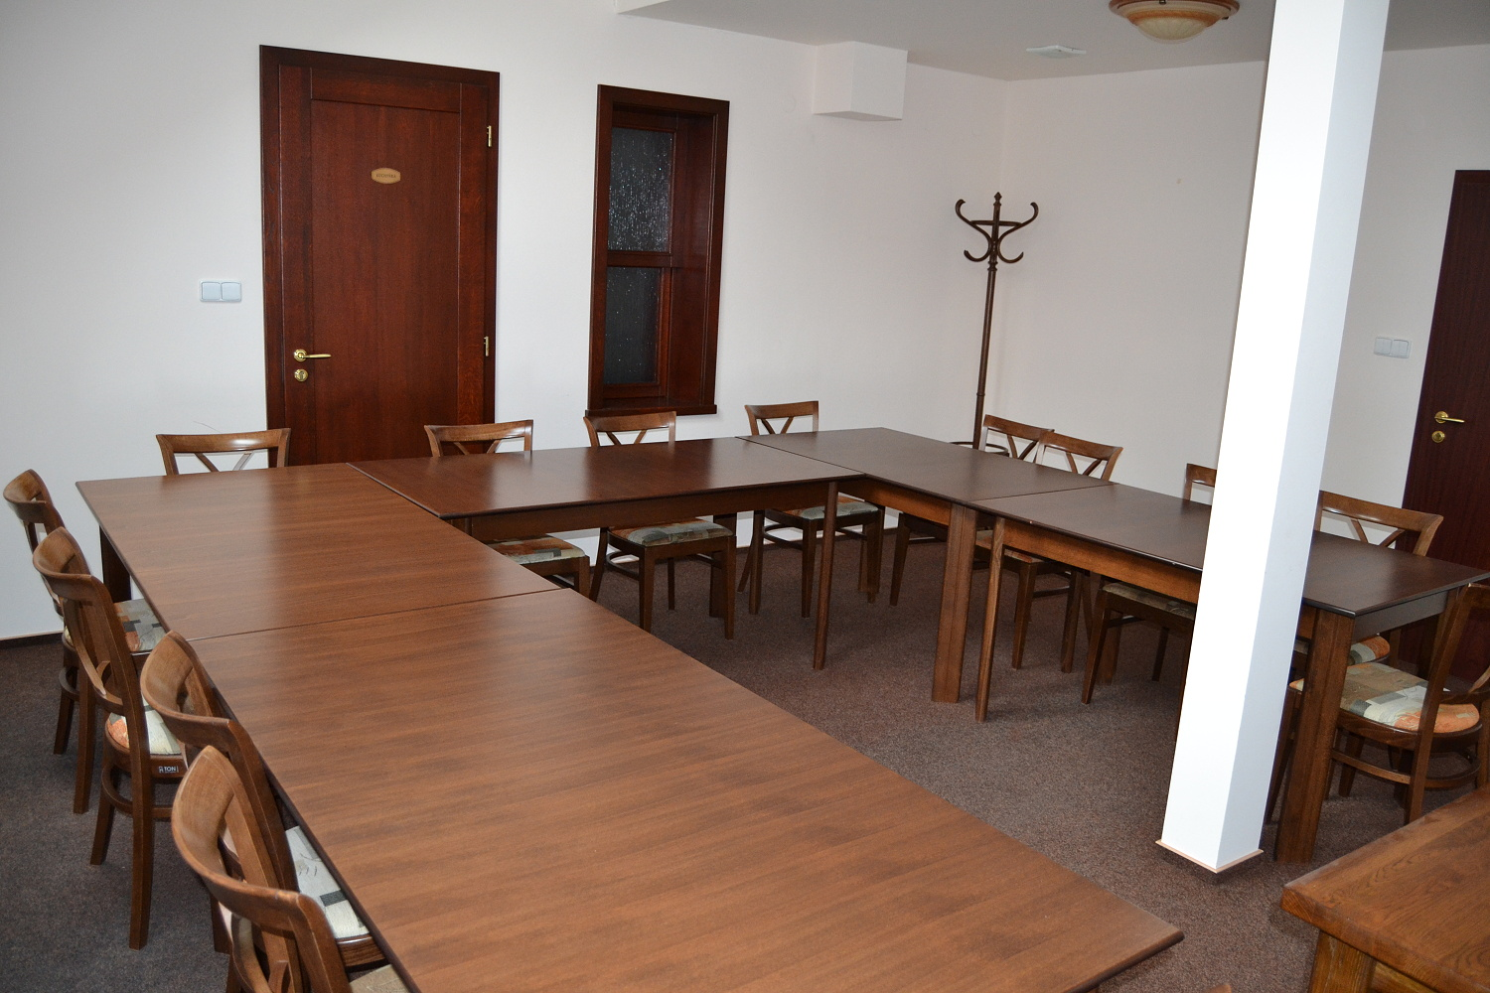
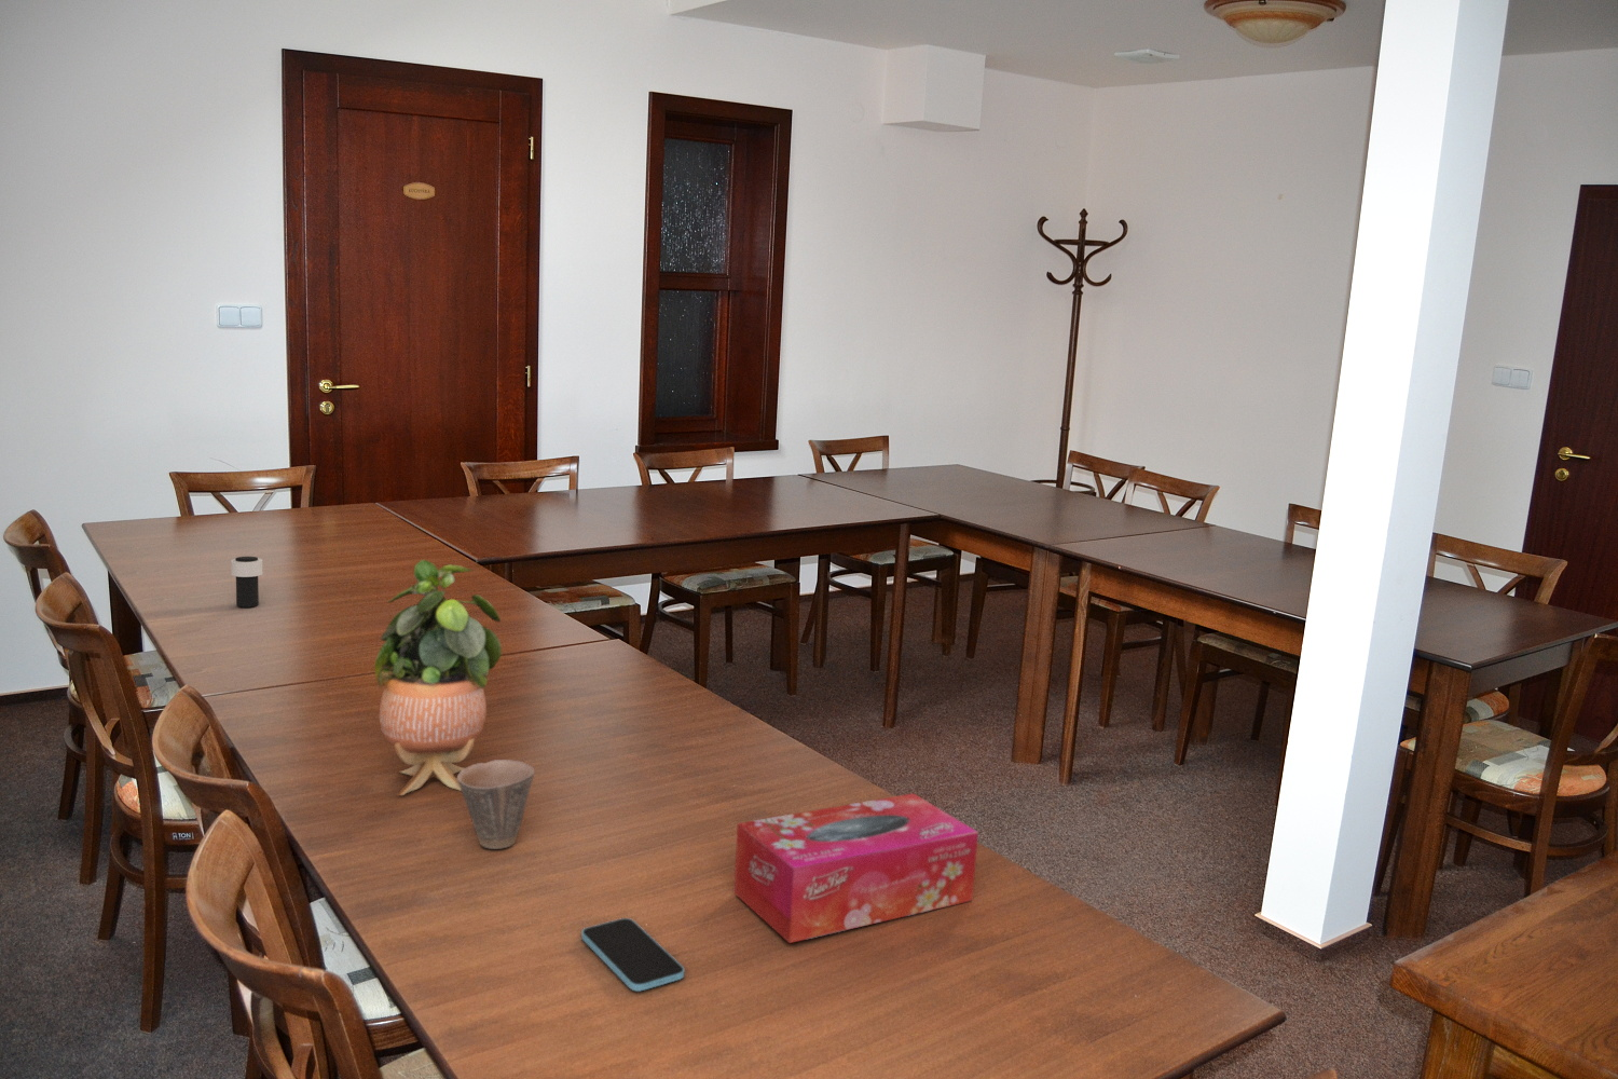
+ tissue box [732,792,980,944]
+ smartphone [580,918,686,992]
+ cup [230,555,264,608]
+ cup [456,759,535,850]
+ potted plant [373,559,503,796]
